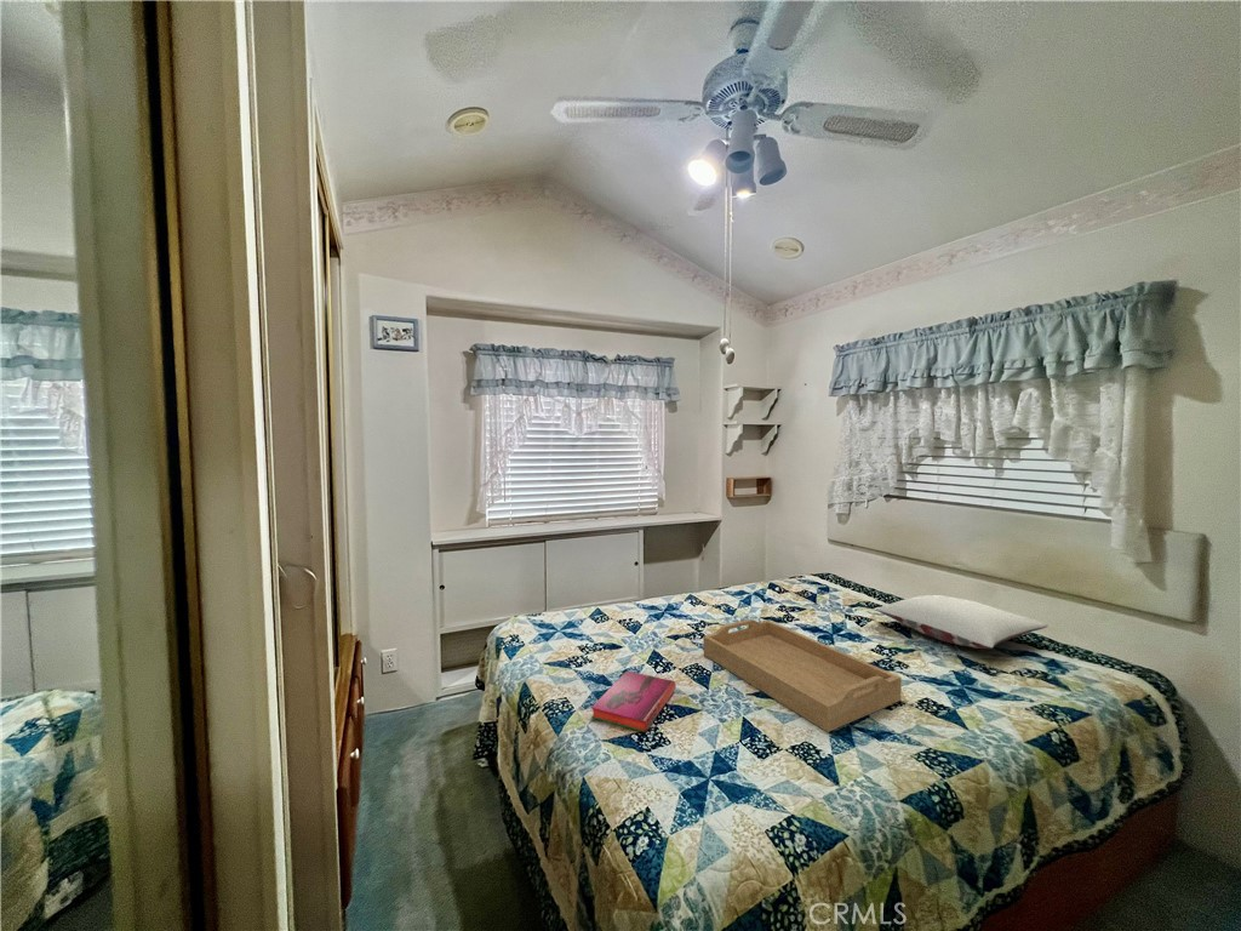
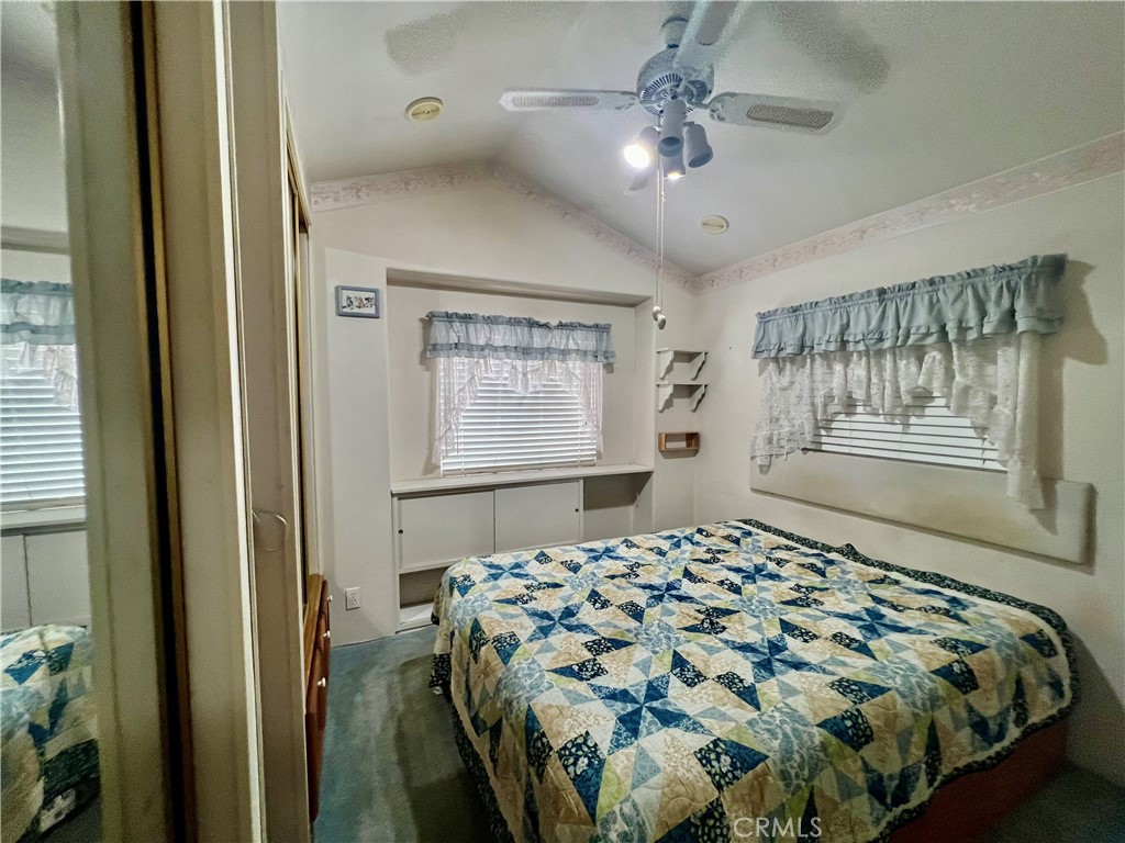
- serving tray [702,618,903,733]
- pillow [876,593,1050,650]
- hardback book [590,670,677,733]
